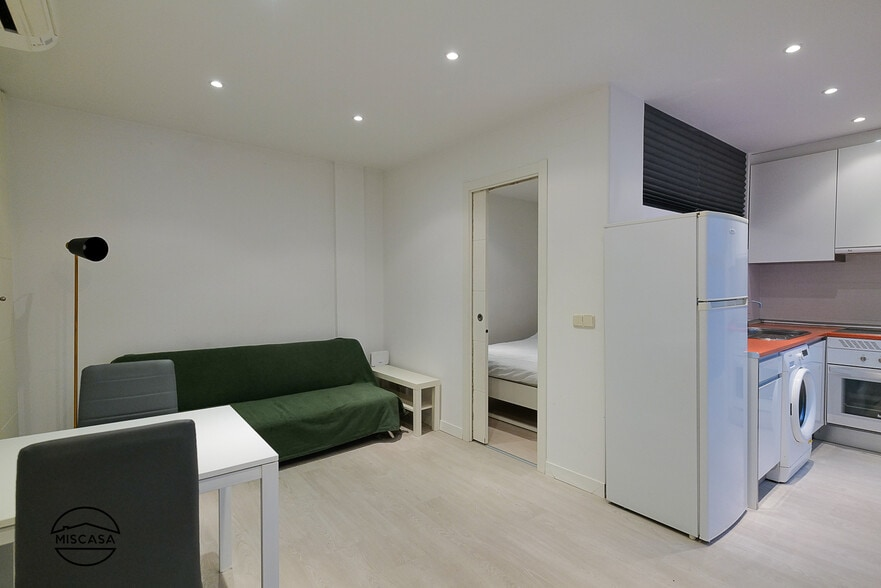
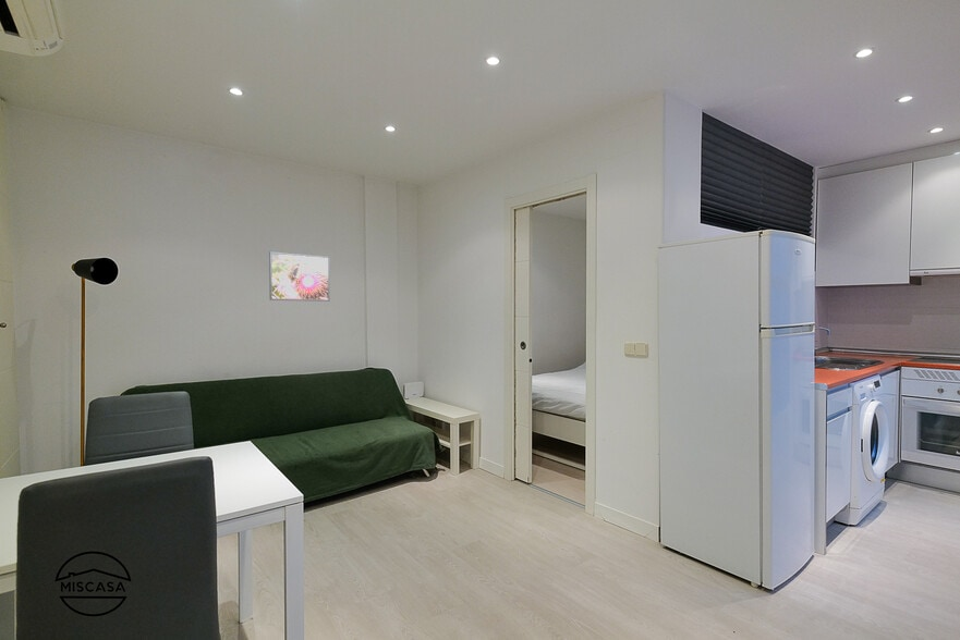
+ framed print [268,250,331,303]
